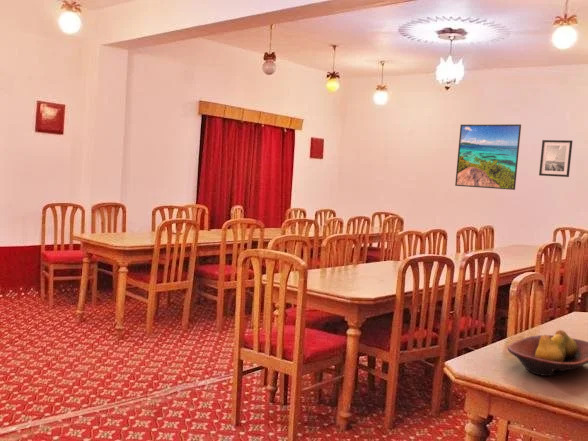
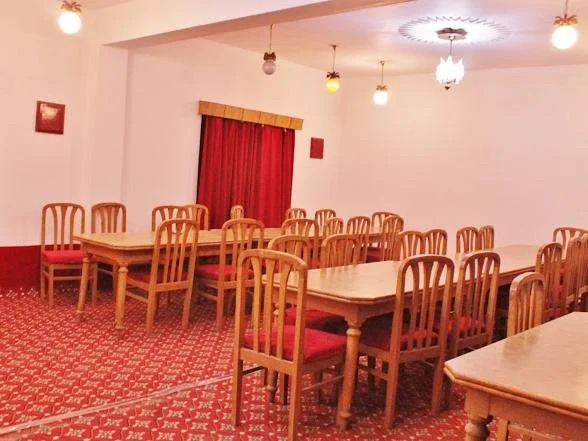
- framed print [454,123,522,191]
- fruit bowl [507,329,588,377]
- wall art [538,139,573,178]
